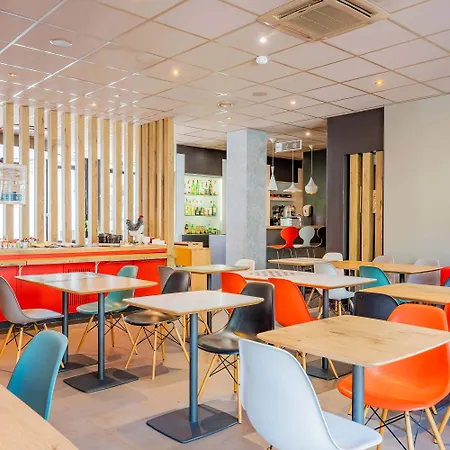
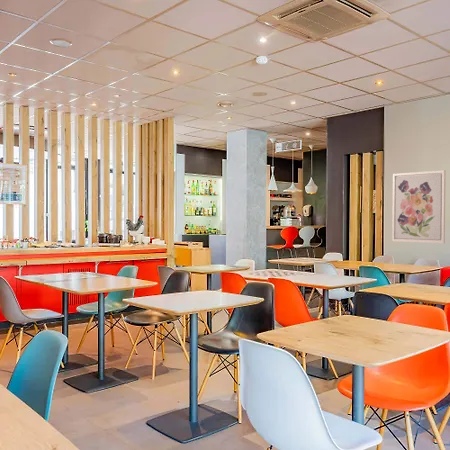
+ wall art [391,169,447,244]
